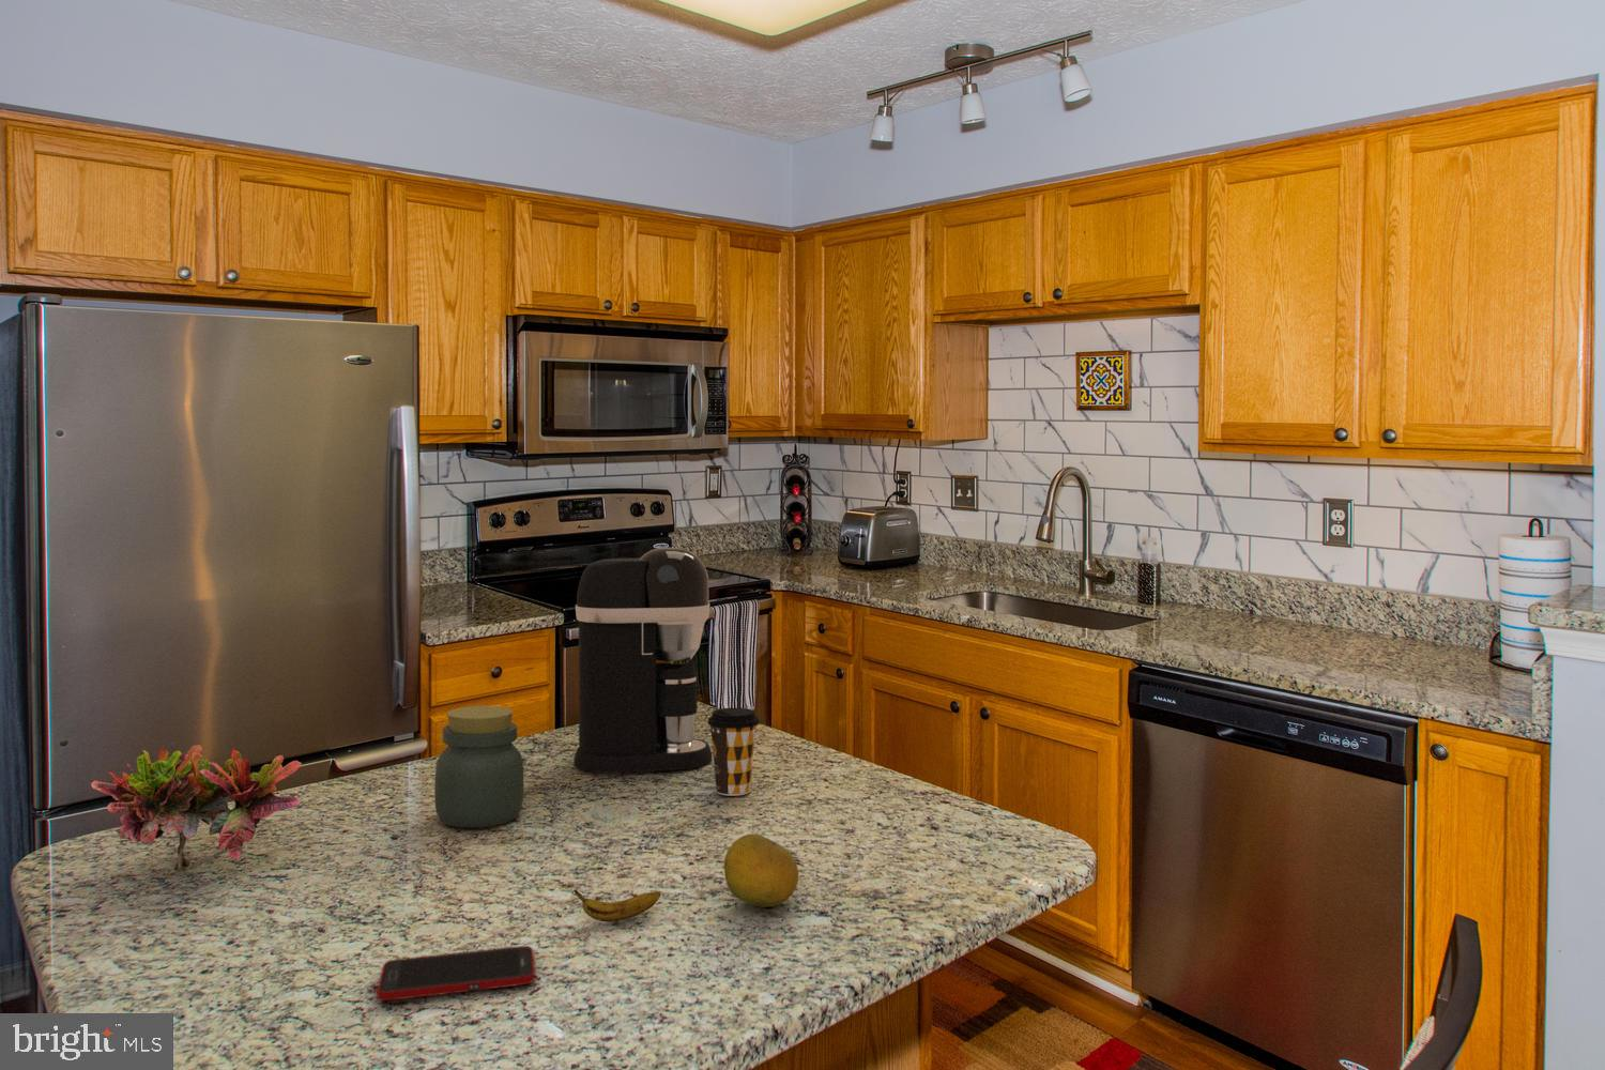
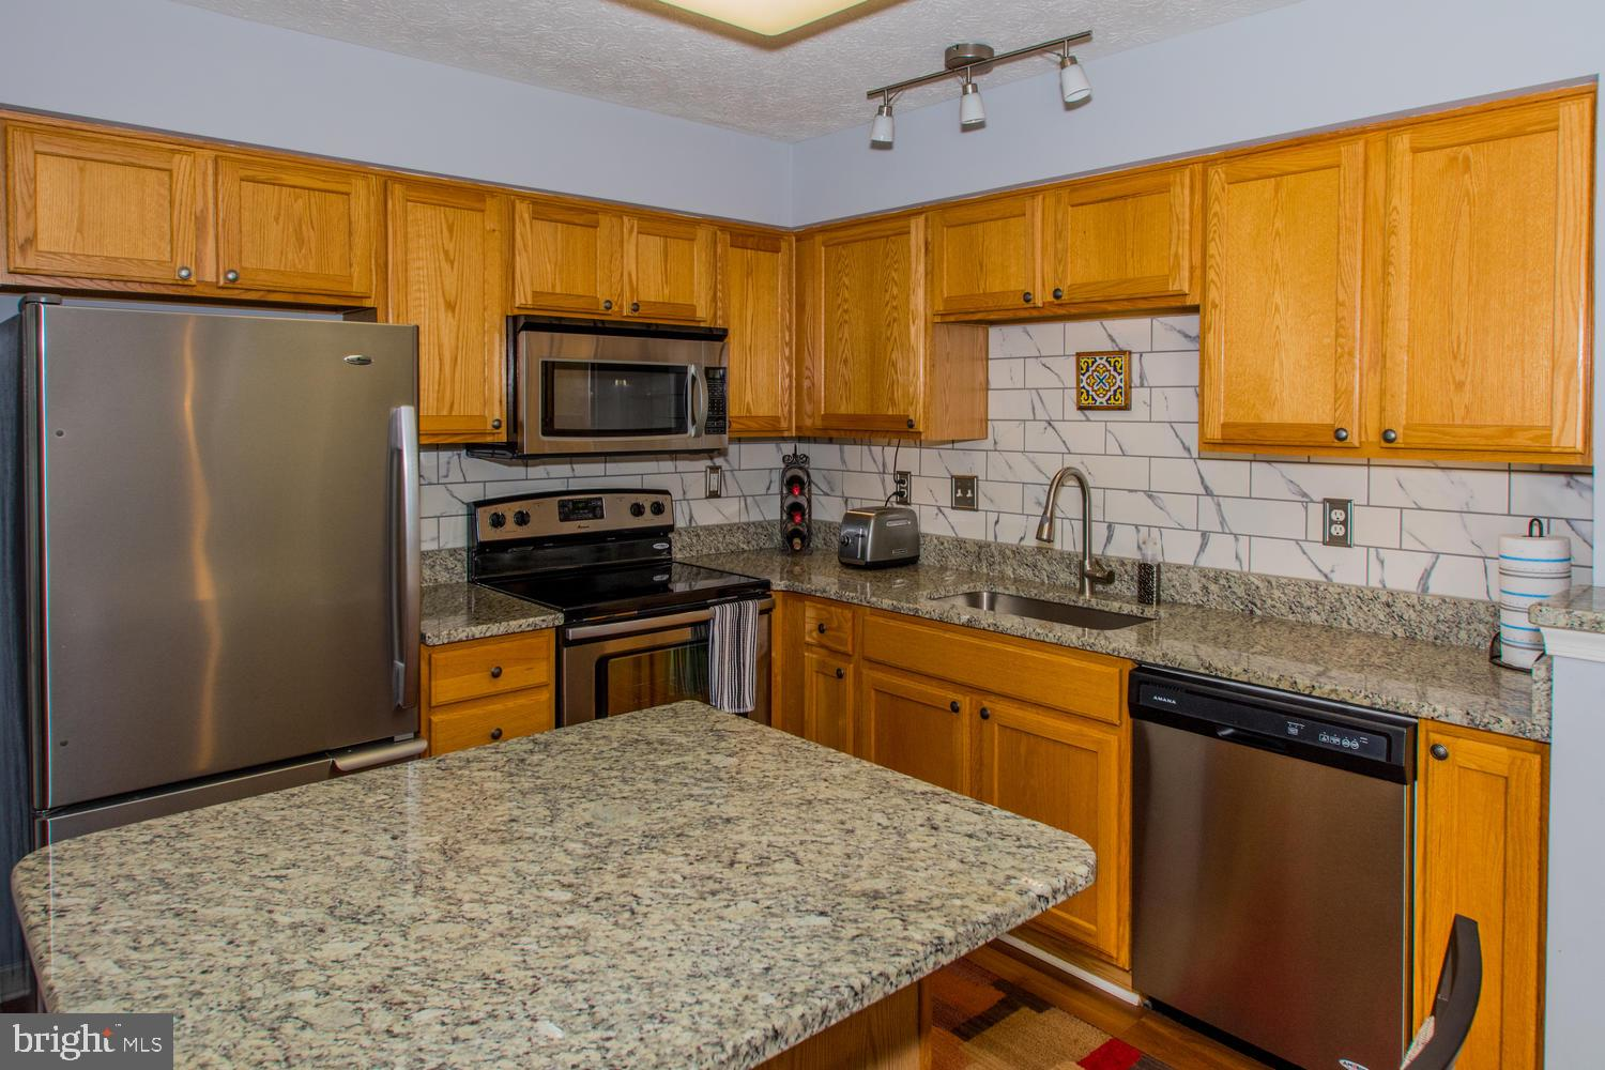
- coffee cup [707,707,760,798]
- coffee maker [572,547,713,774]
- plant [90,744,303,872]
- cell phone [375,945,536,1002]
- fruit [724,834,799,909]
- banana [573,890,663,922]
- jar [433,705,524,829]
